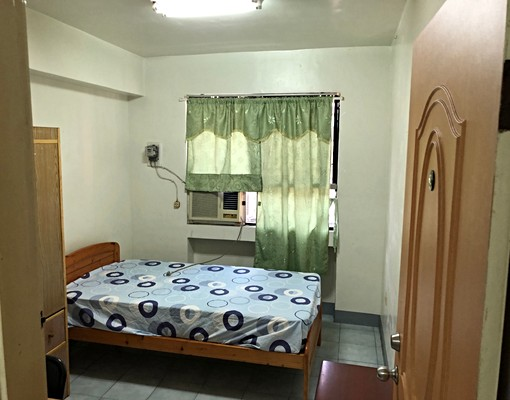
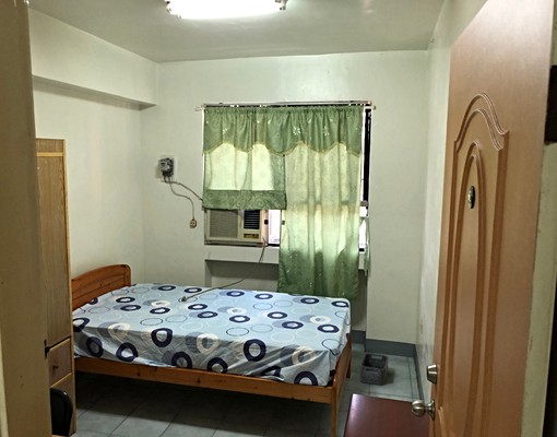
+ storage bin [359,352,389,386]
